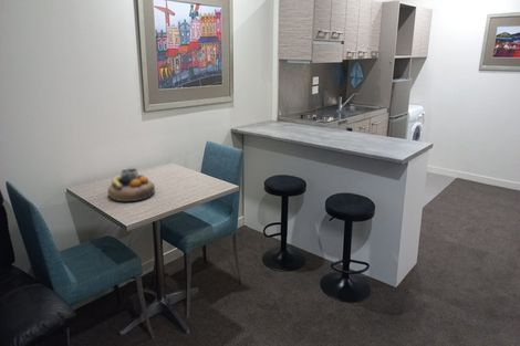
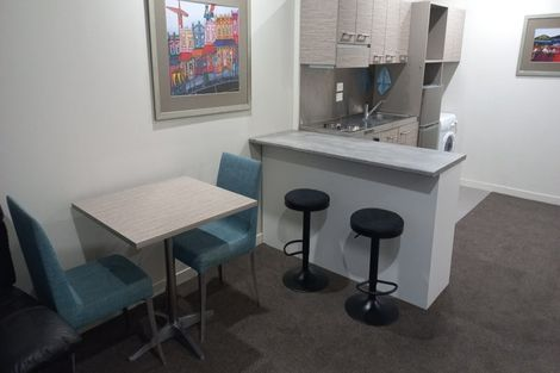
- decorative bowl [107,167,156,202]
